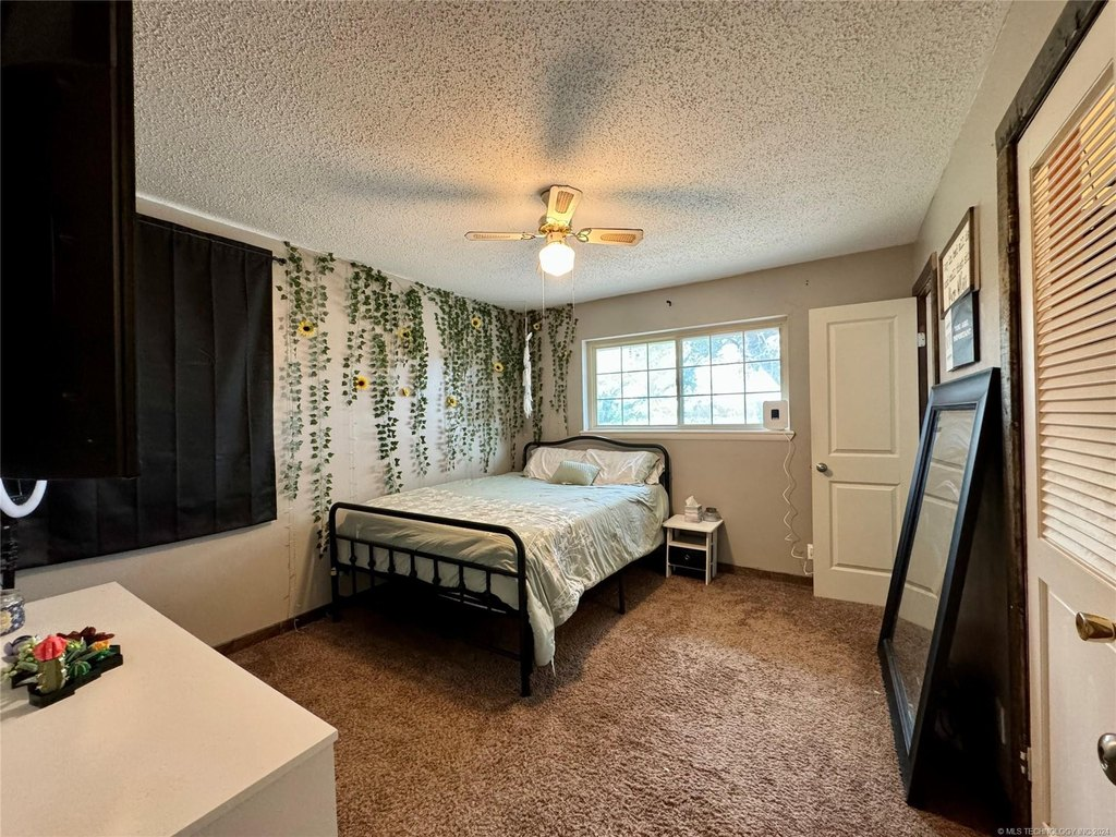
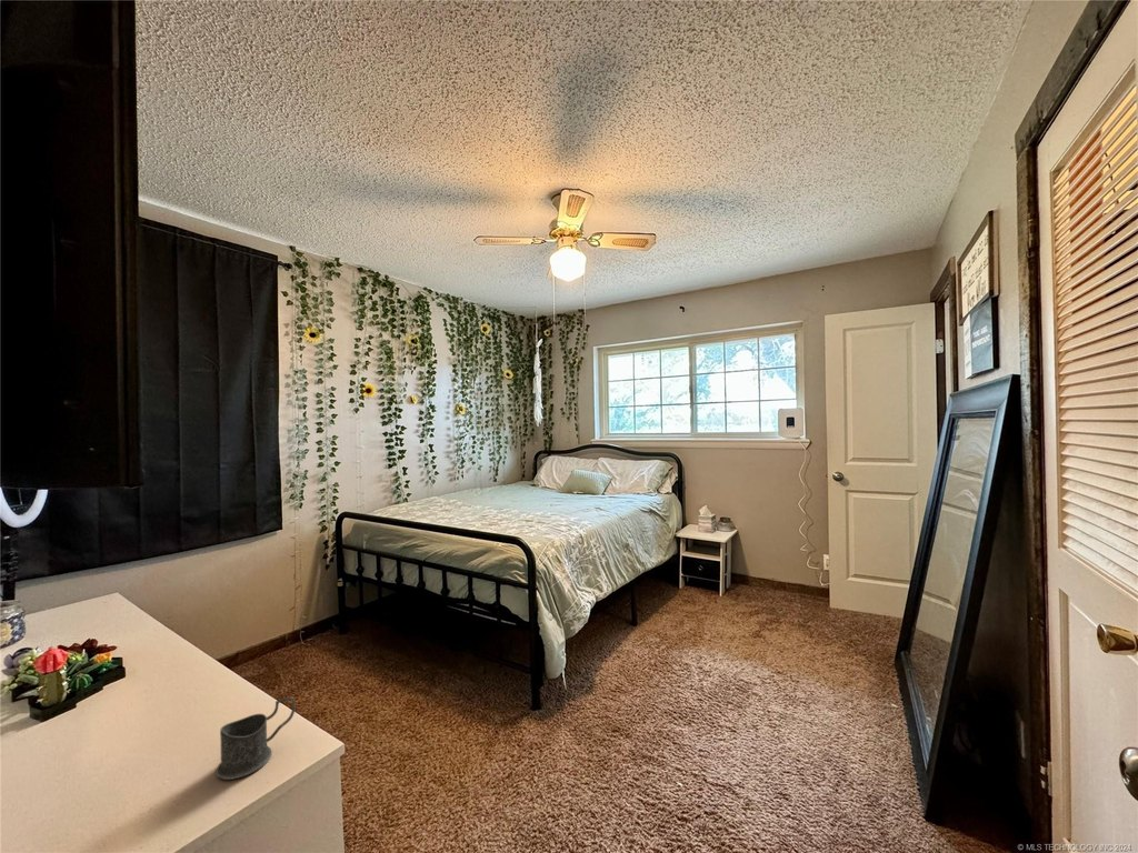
+ mug [216,695,297,781]
